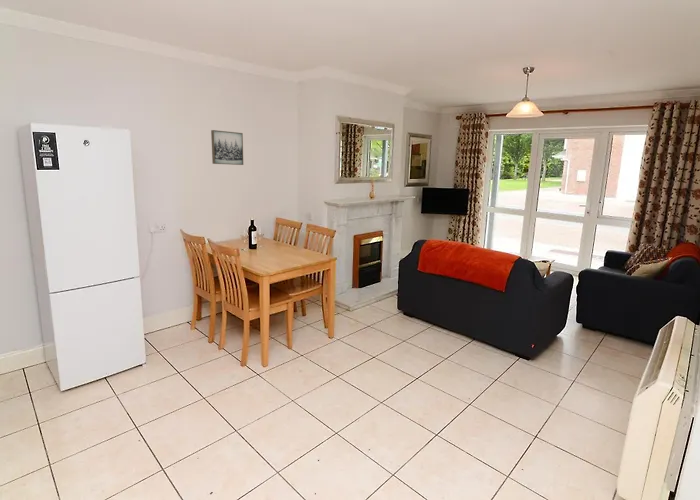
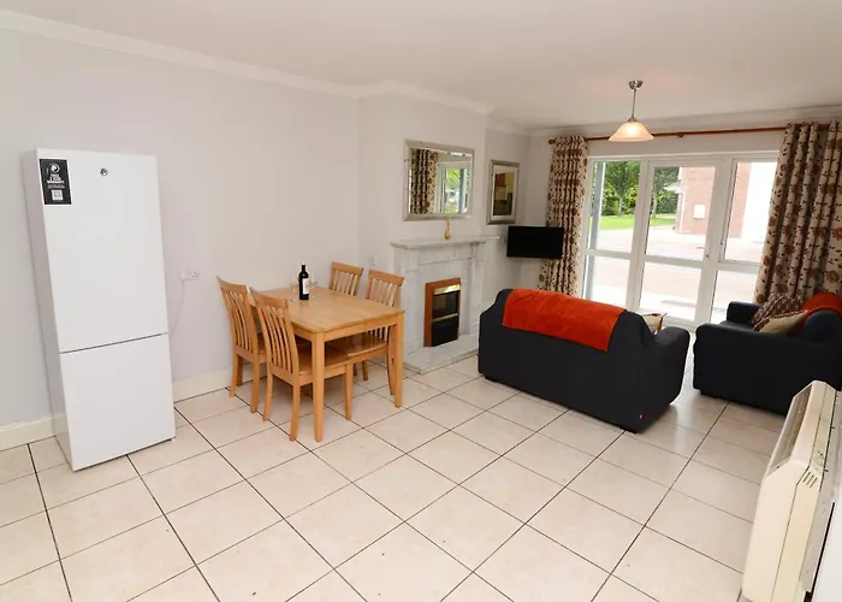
- wall art [210,129,244,166]
